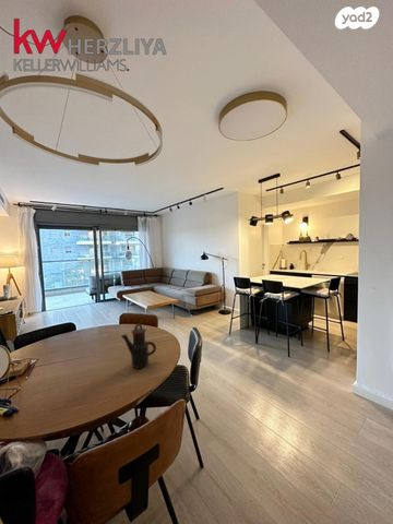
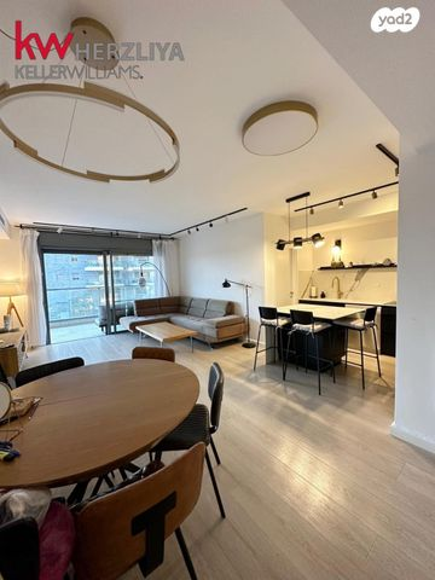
- teapot [120,323,157,369]
